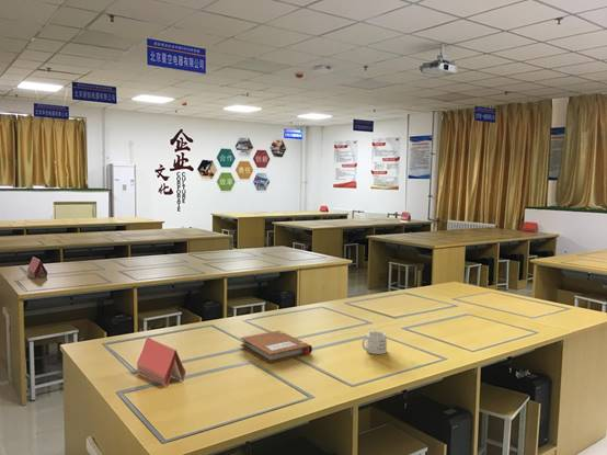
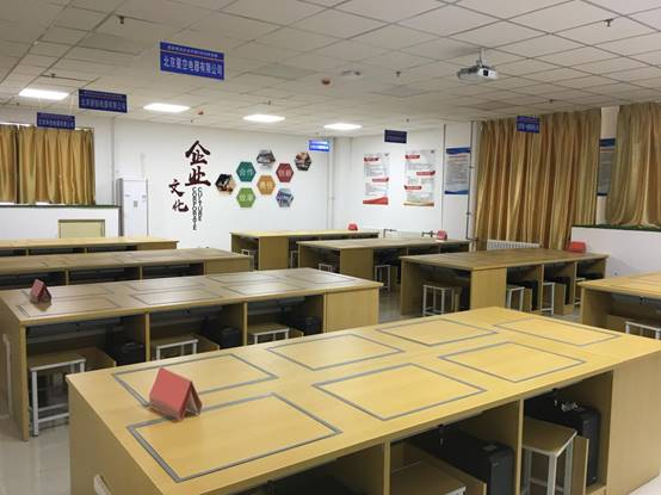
- mug [362,330,388,355]
- notebook [239,330,313,364]
